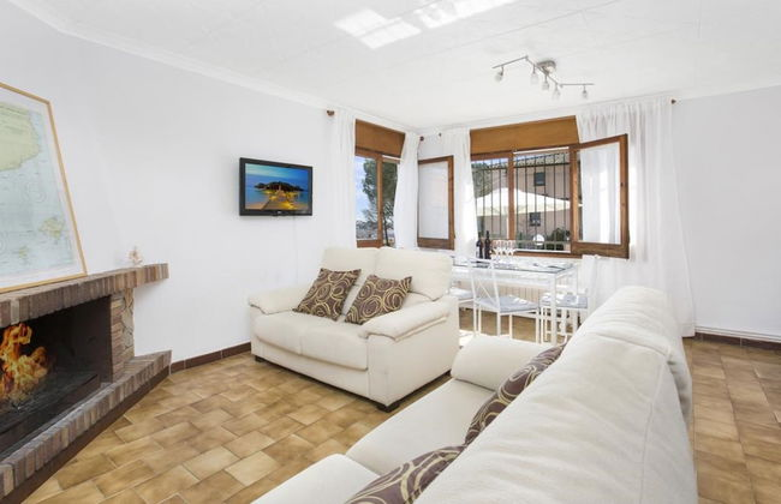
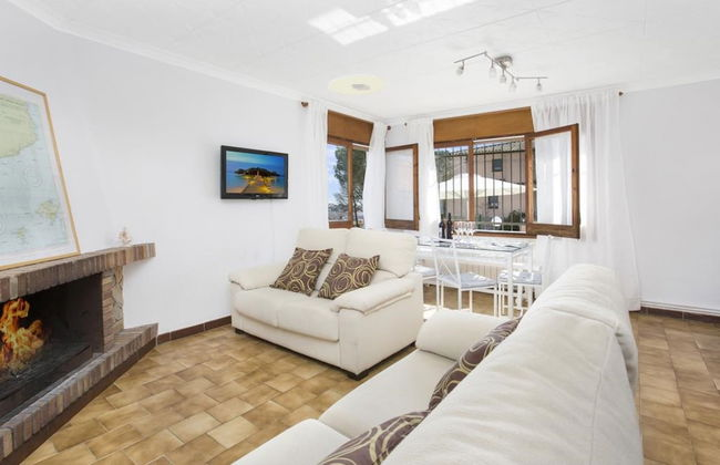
+ ceiling light [327,74,388,96]
